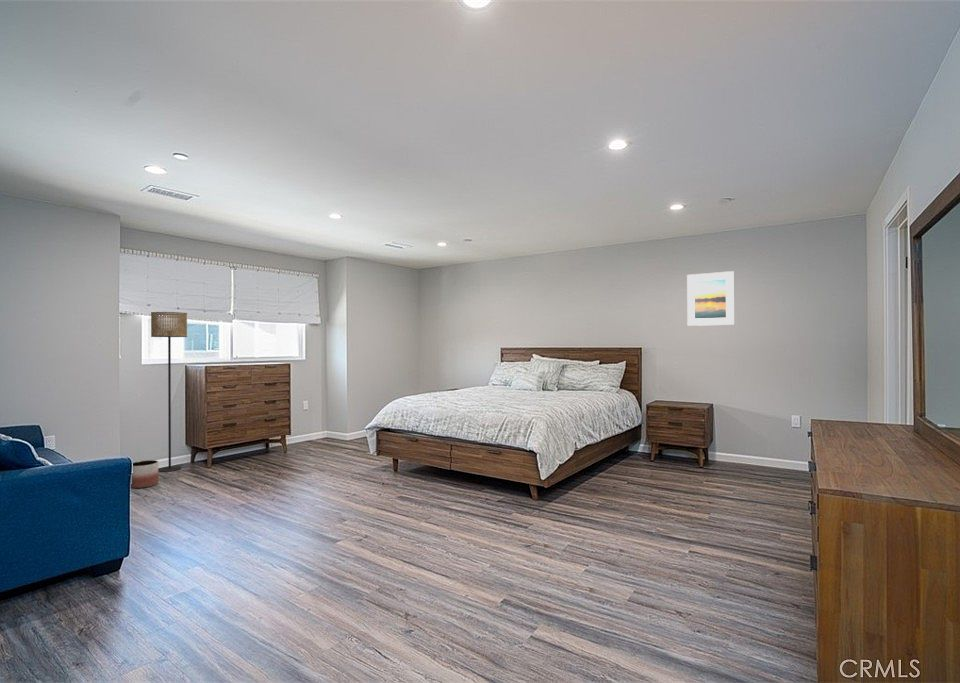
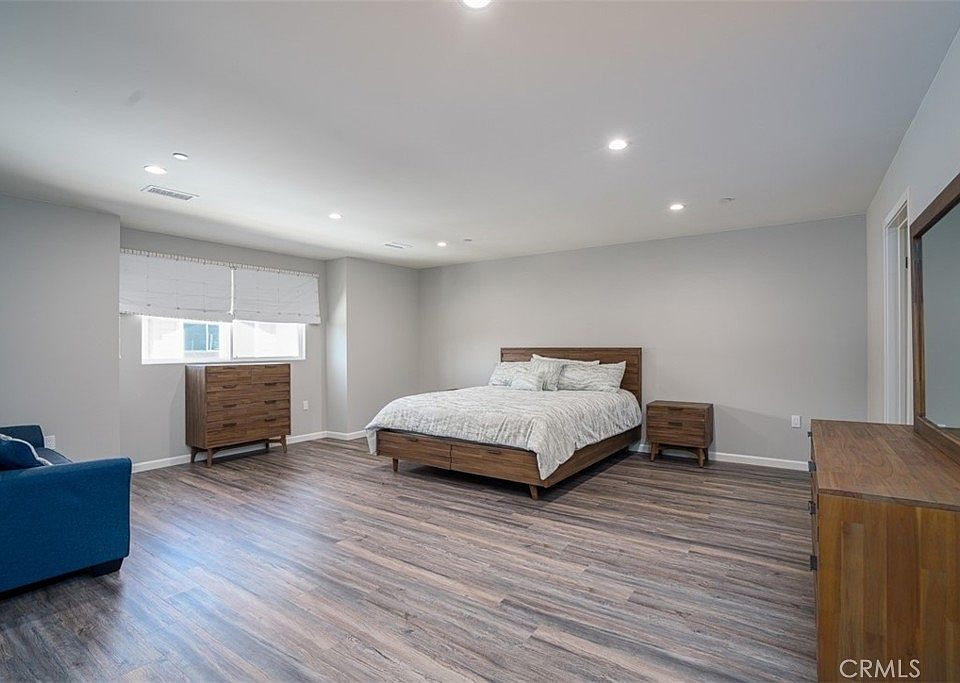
- planter [130,459,160,489]
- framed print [686,270,735,327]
- floor lamp [150,311,188,473]
